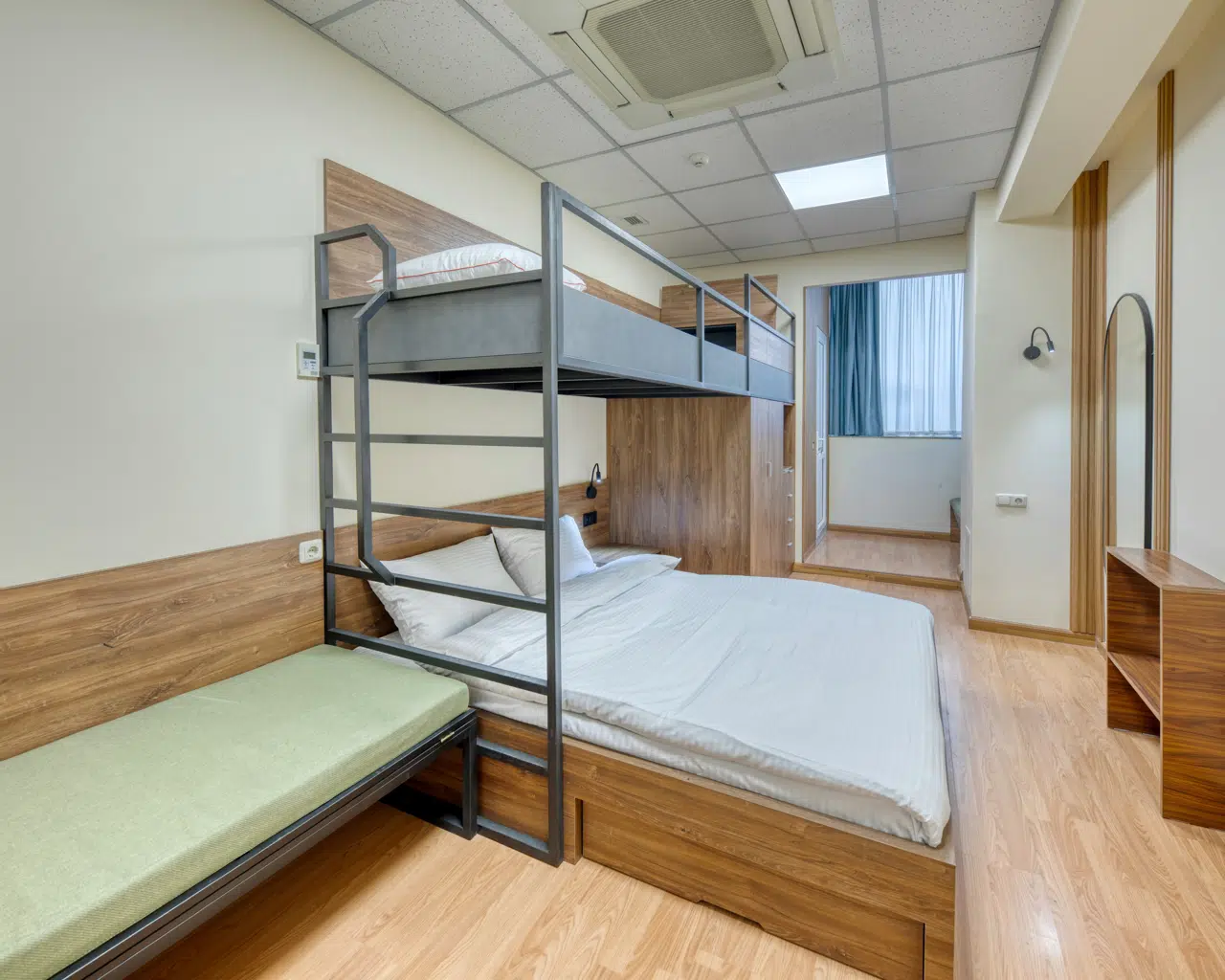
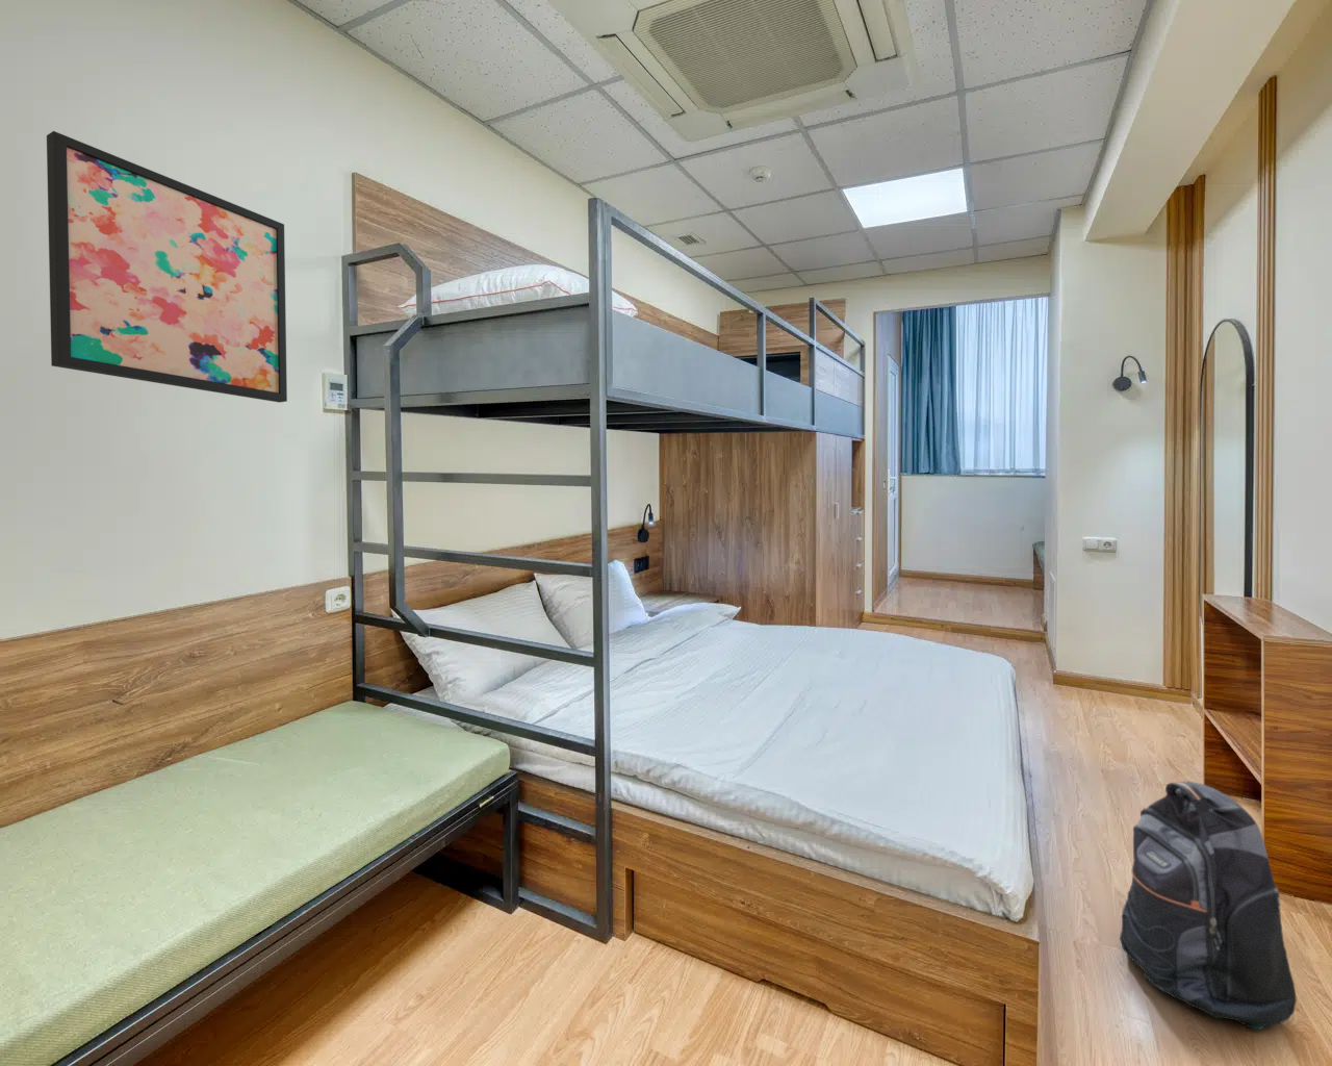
+ backpack [1119,780,1297,1030]
+ wall art [46,131,288,402]
